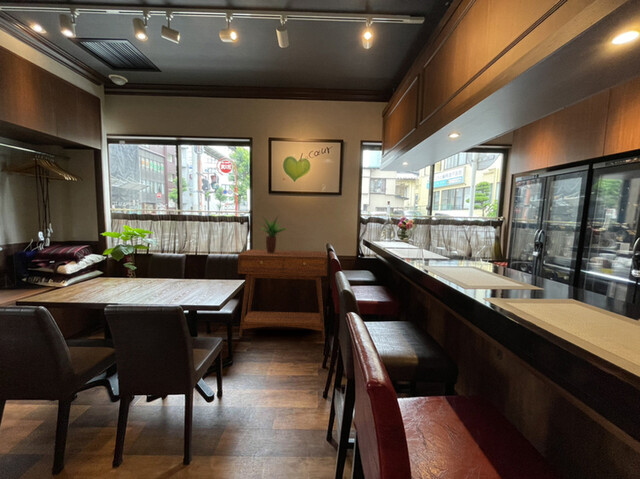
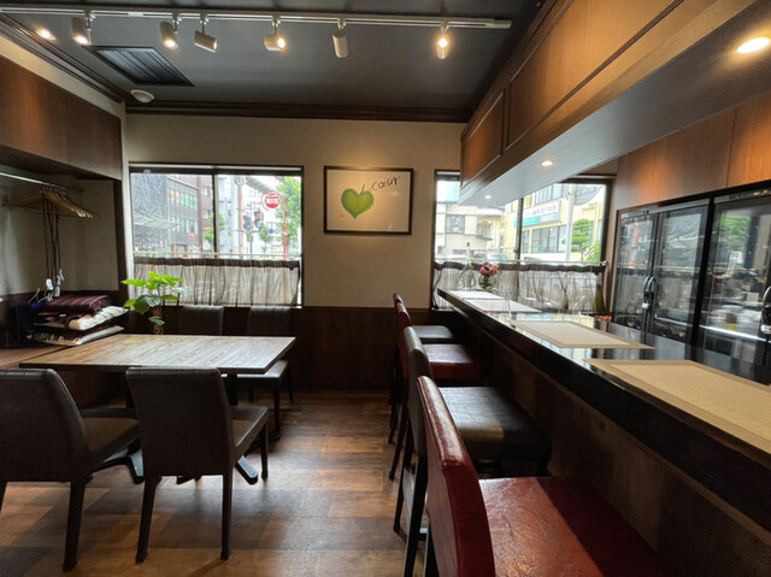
- potted plant [258,215,289,253]
- console table [237,248,329,339]
